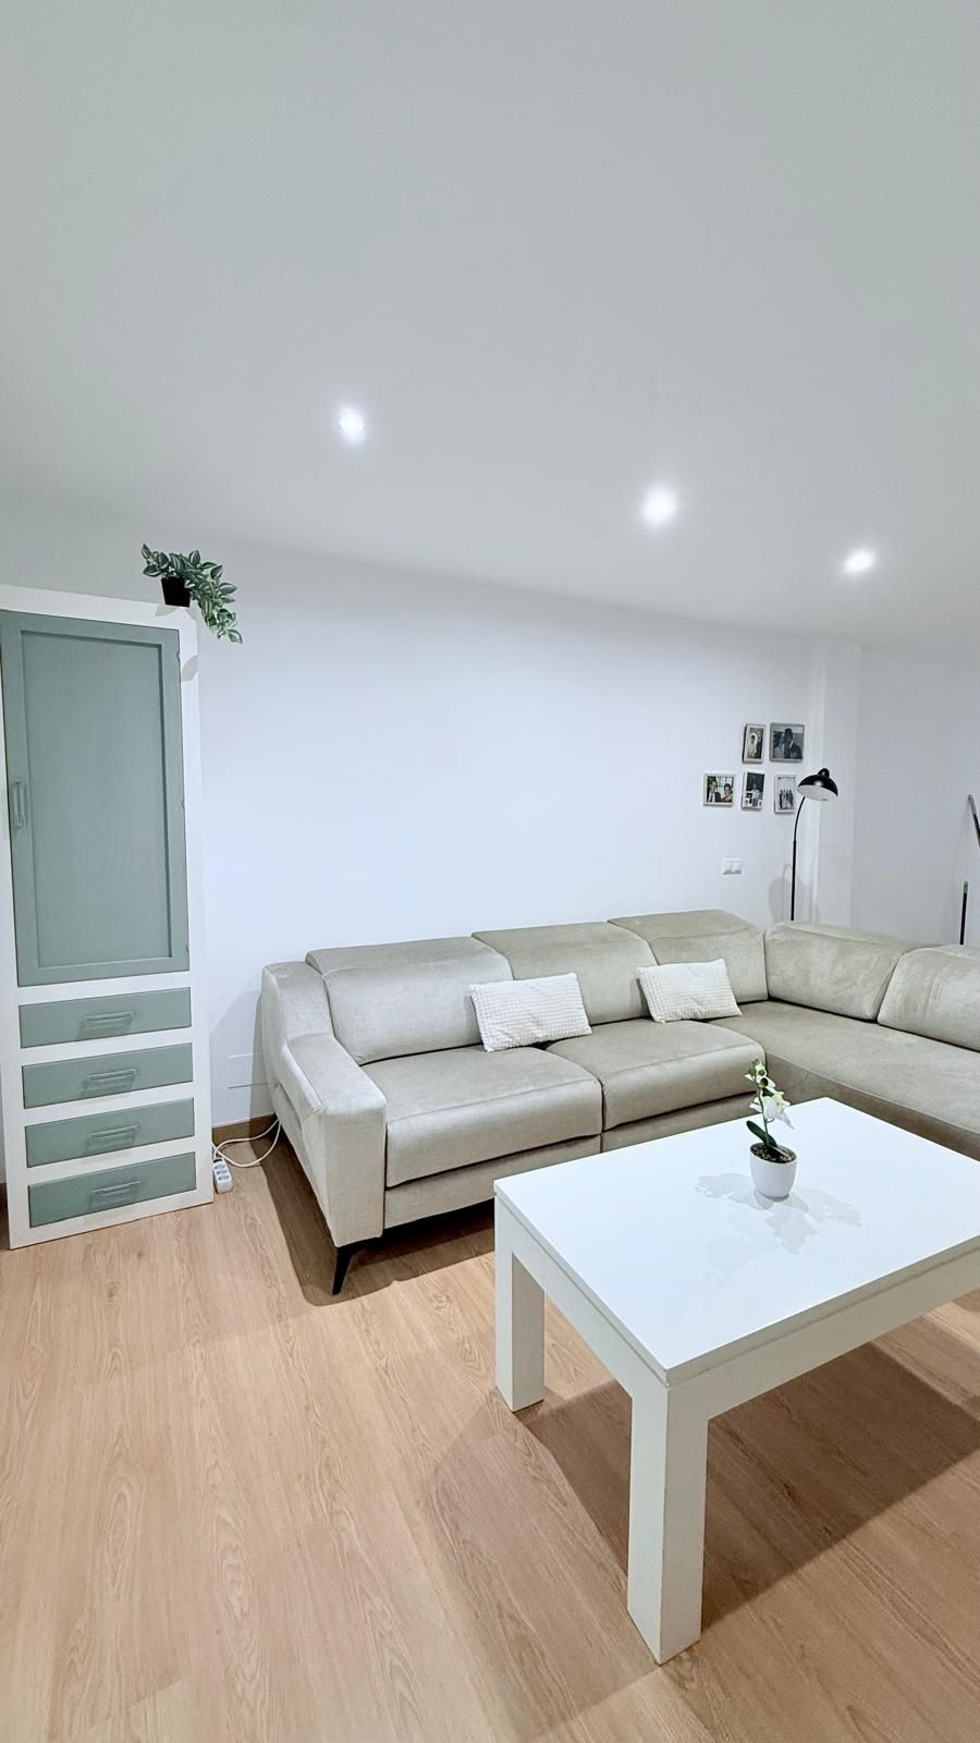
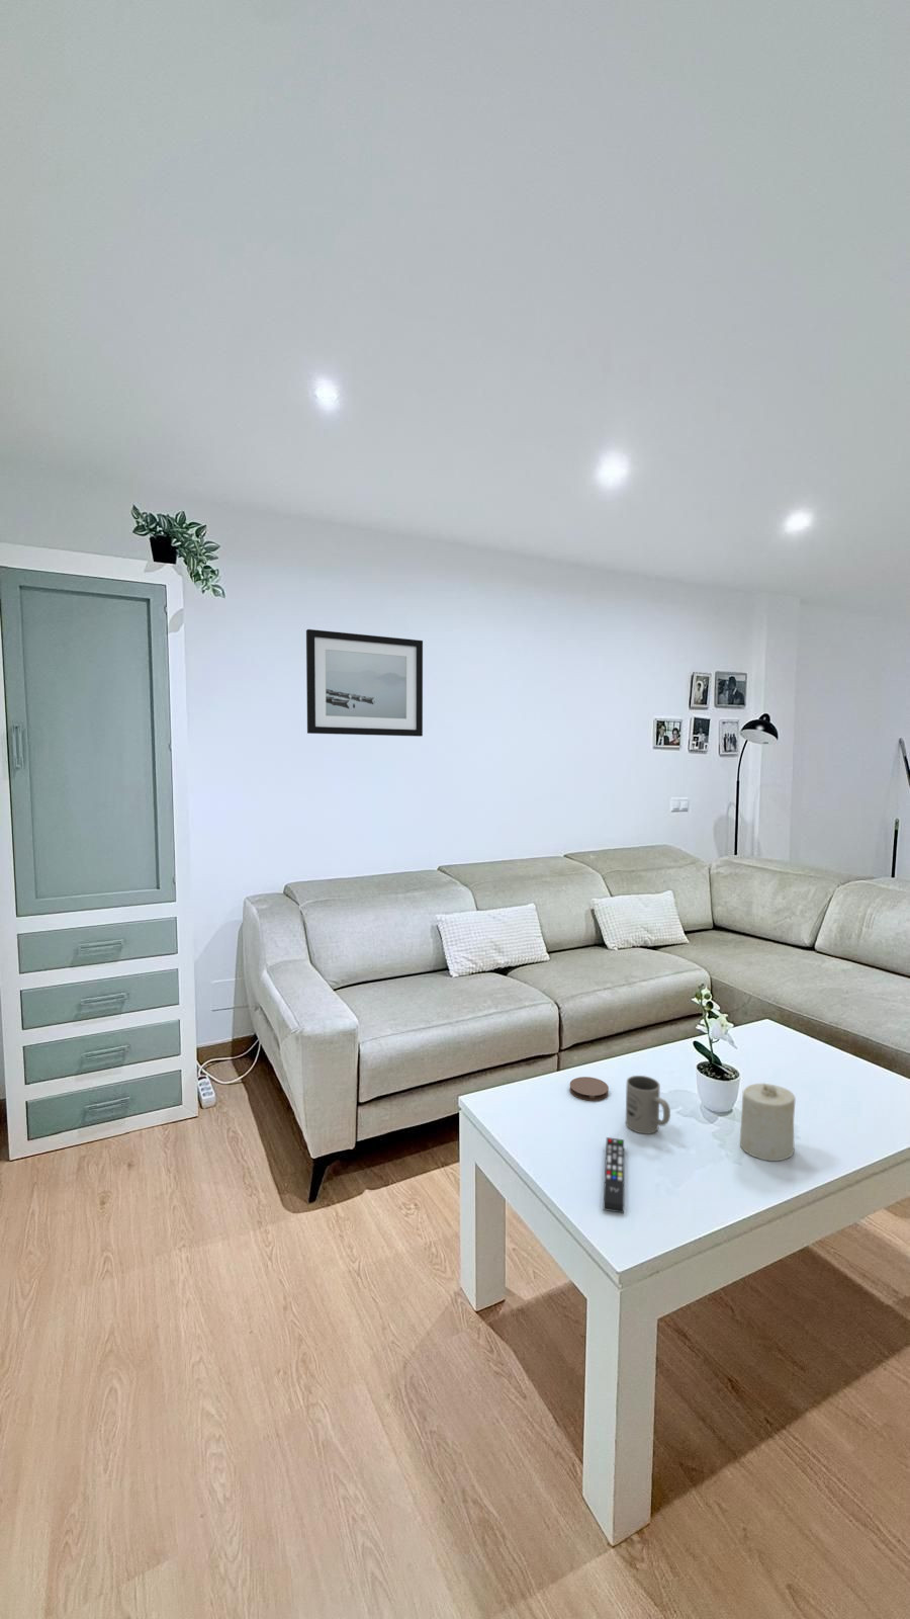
+ remote control [602,1136,624,1214]
+ mug [624,1074,671,1135]
+ wall art [306,628,423,737]
+ candle [739,1082,796,1162]
+ coaster [569,1075,610,1102]
